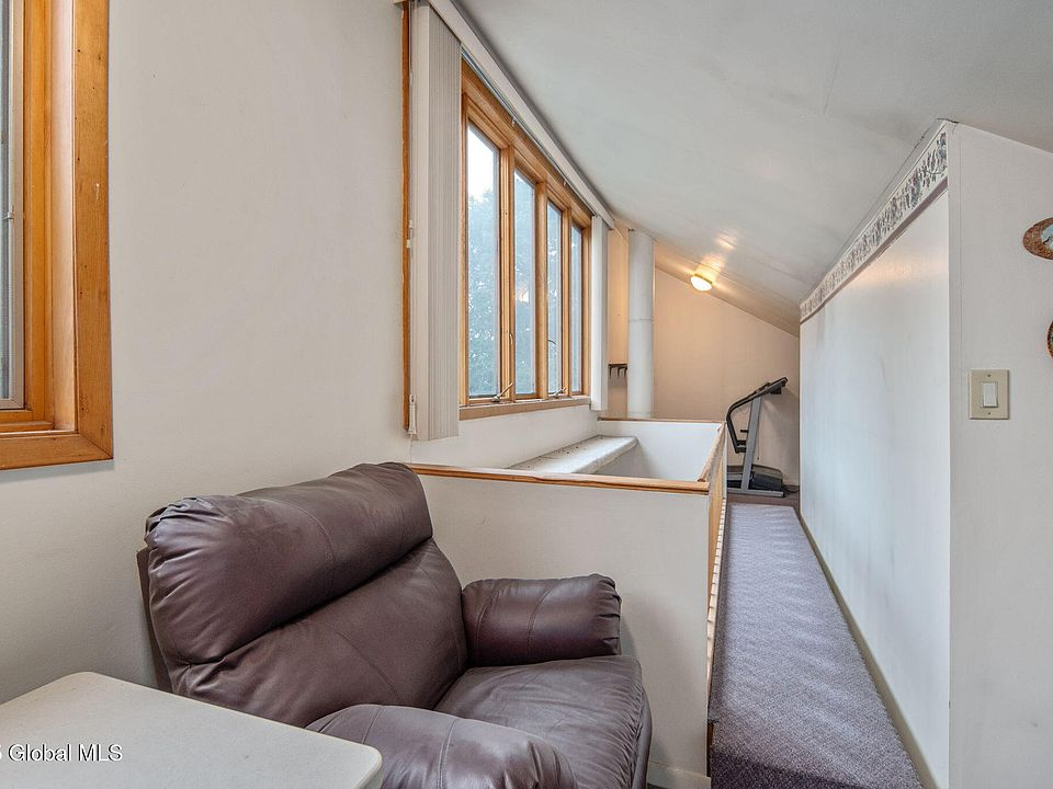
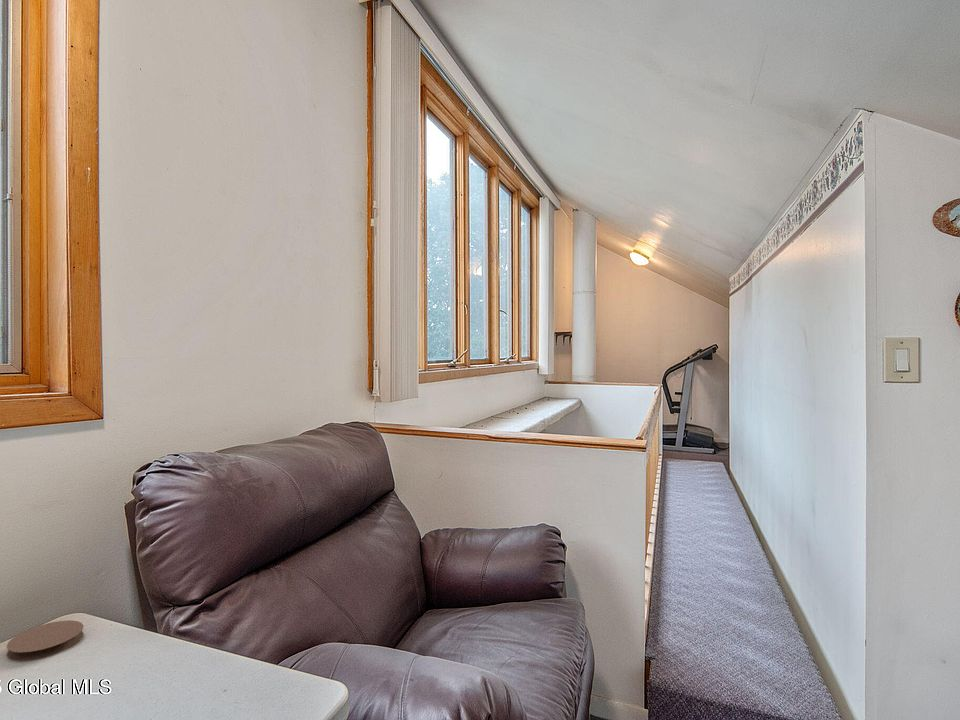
+ coaster [6,619,84,662]
